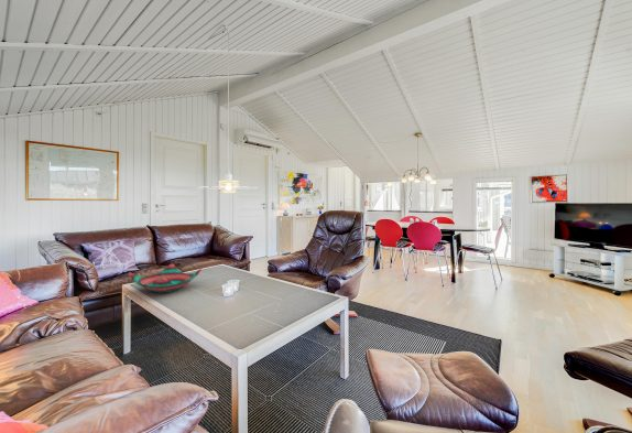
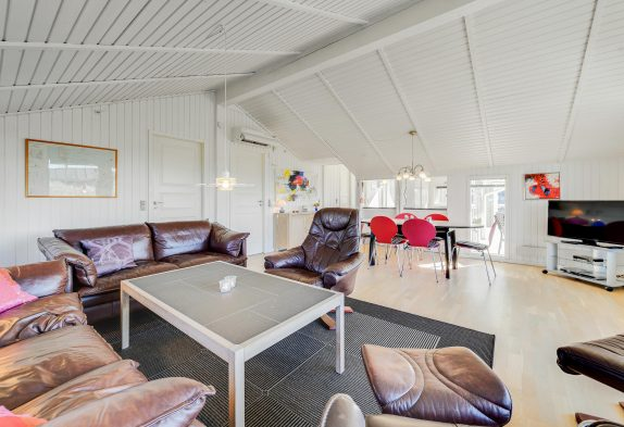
- decorative bowl [128,263,203,294]
